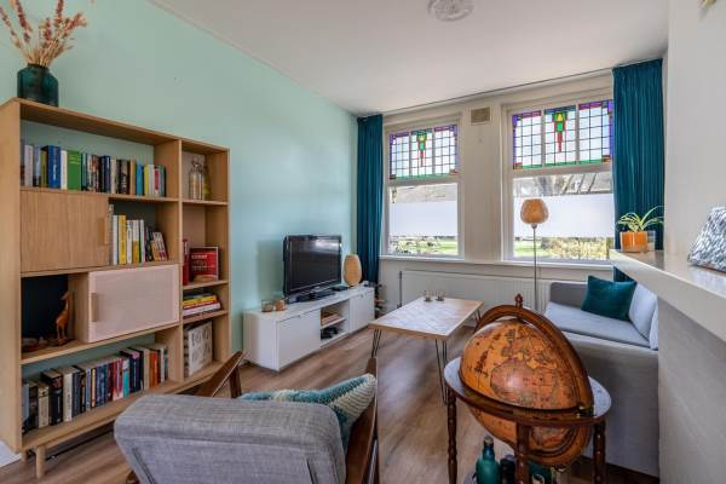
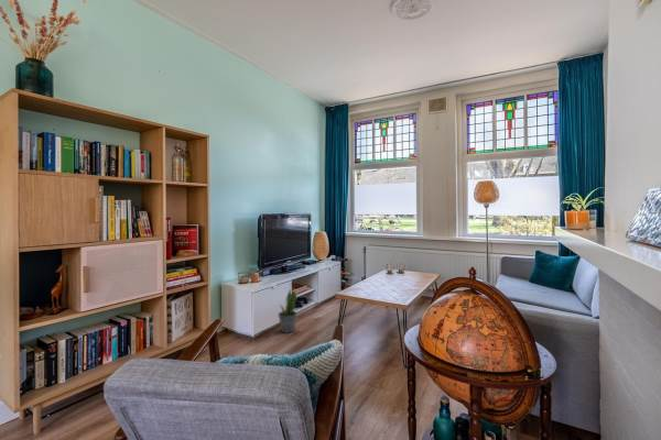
+ potted plant [277,287,299,333]
